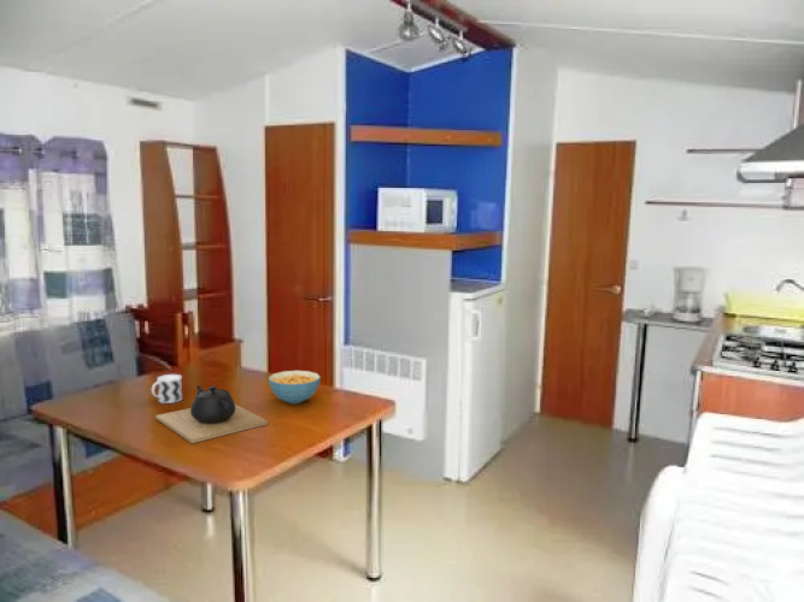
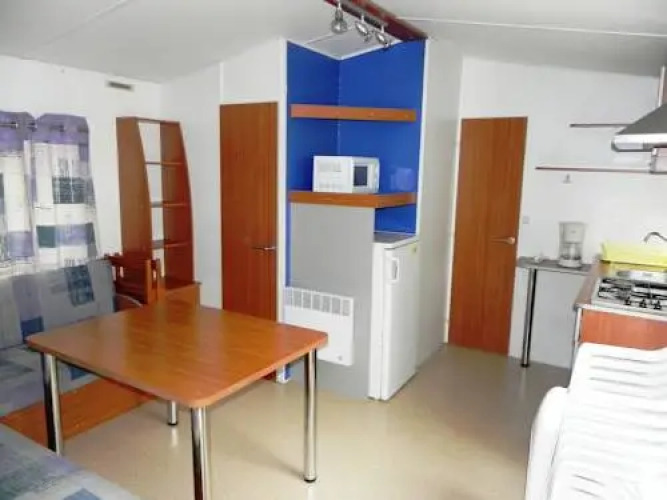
- cup [151,373,183,405]
- teapot [154,384,269,444]
- cereal bowl [268,370,322,405]
